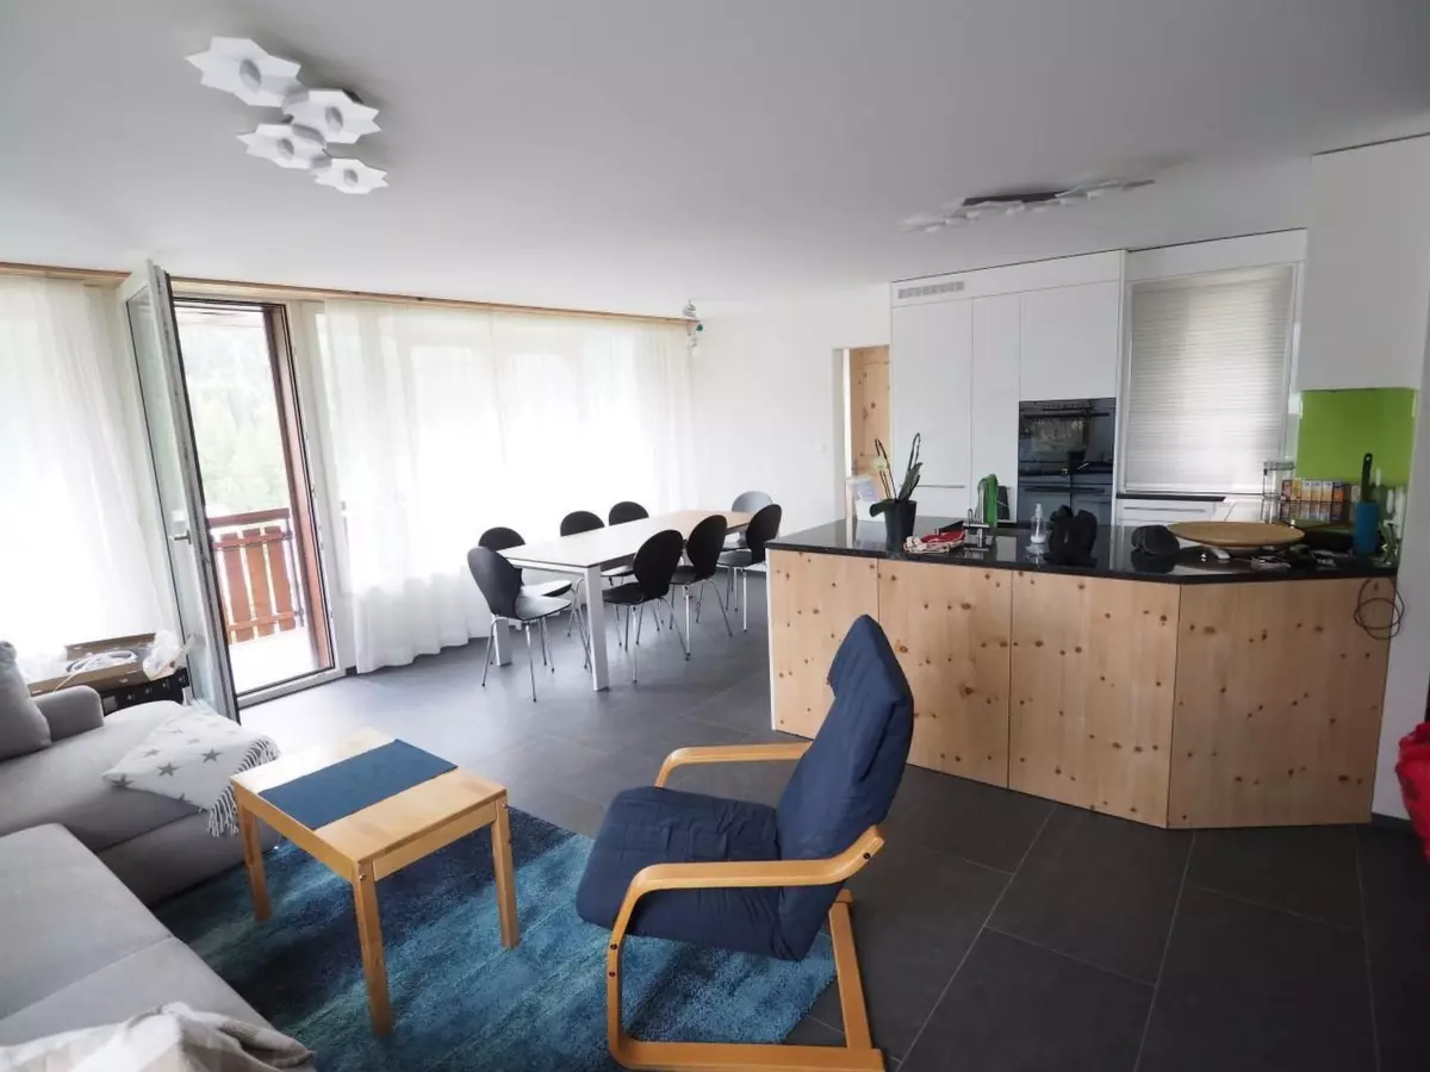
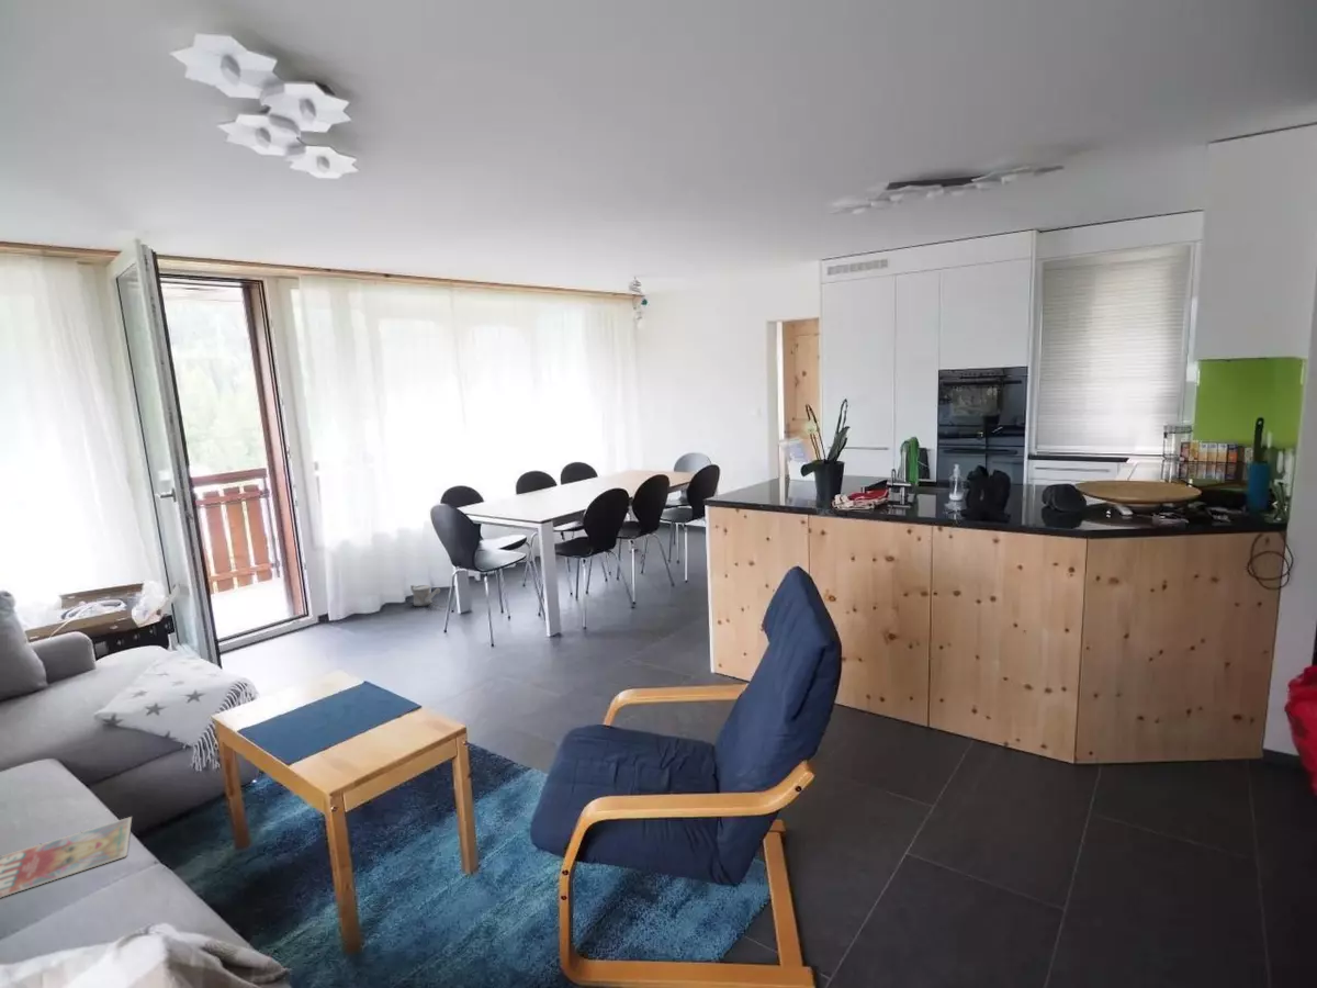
+ watering can [409,584,441,607]
+ magazine [0,816,133,898]
